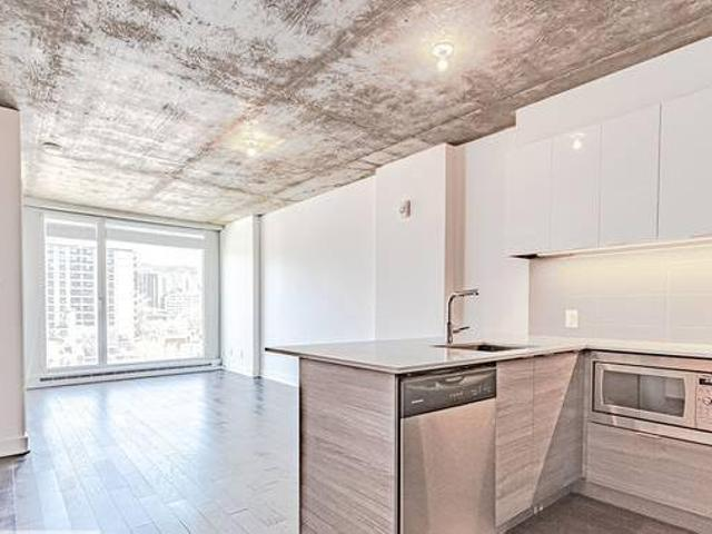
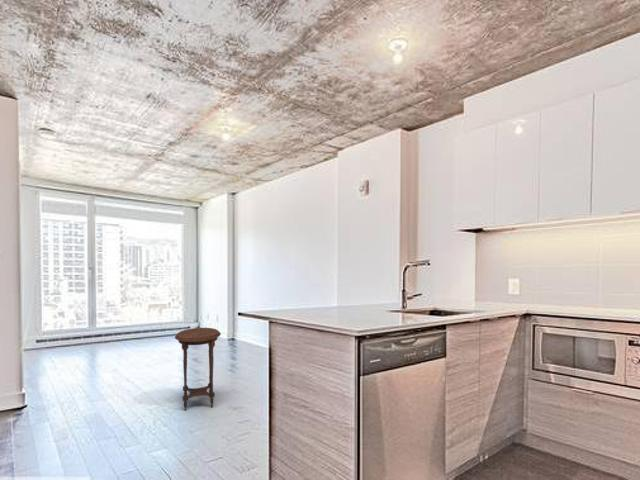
+ side table [174,327,222,412]
